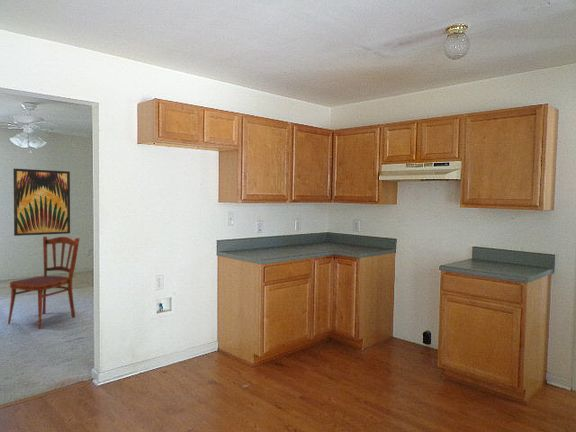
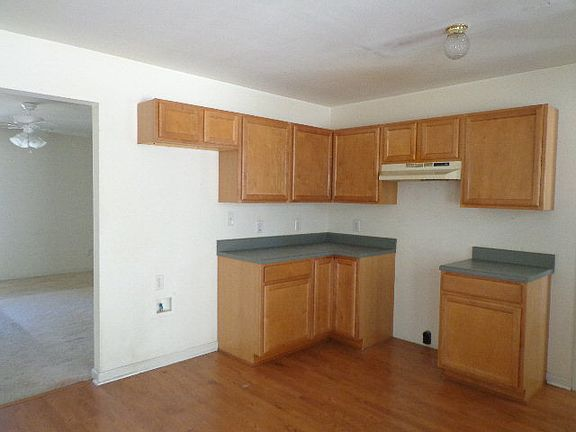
- dining chair [7,235,81,330]
- wall art [12,168,71,237]
